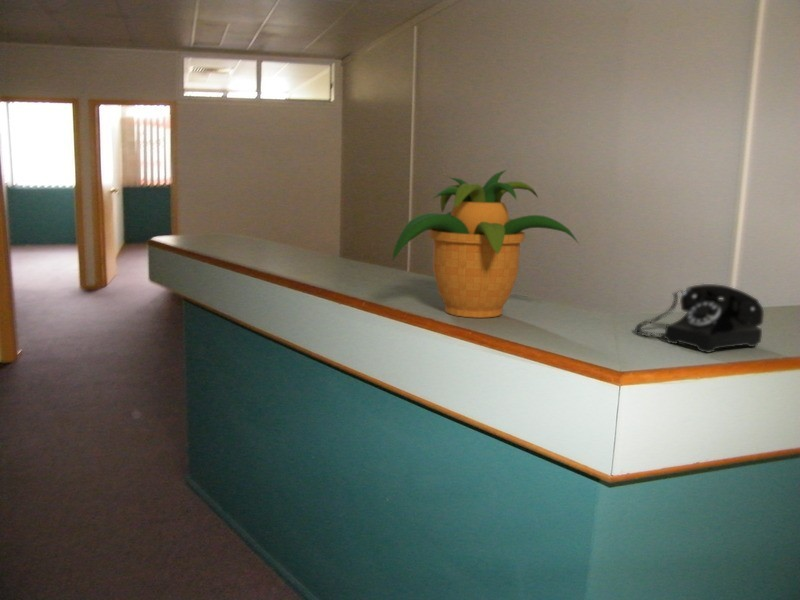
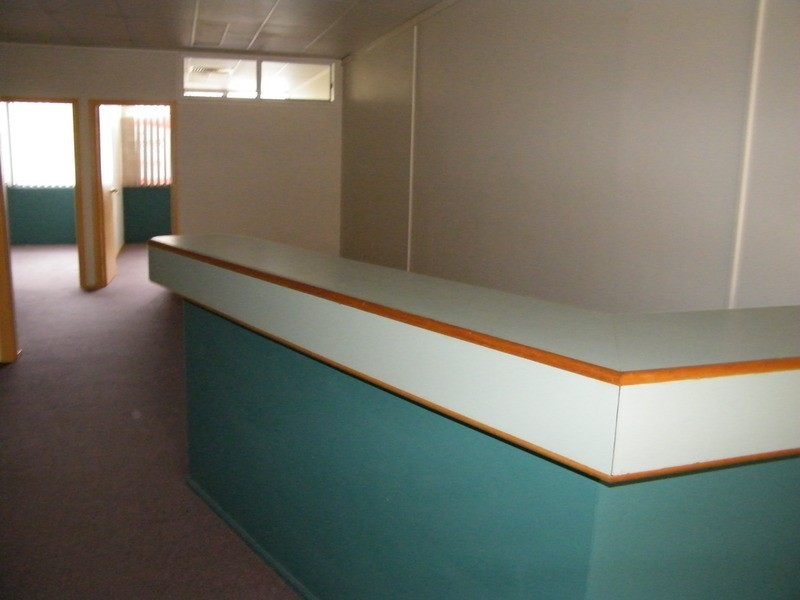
- potted plant [392,169,582,319]
- telephone [634,283,765,354]
